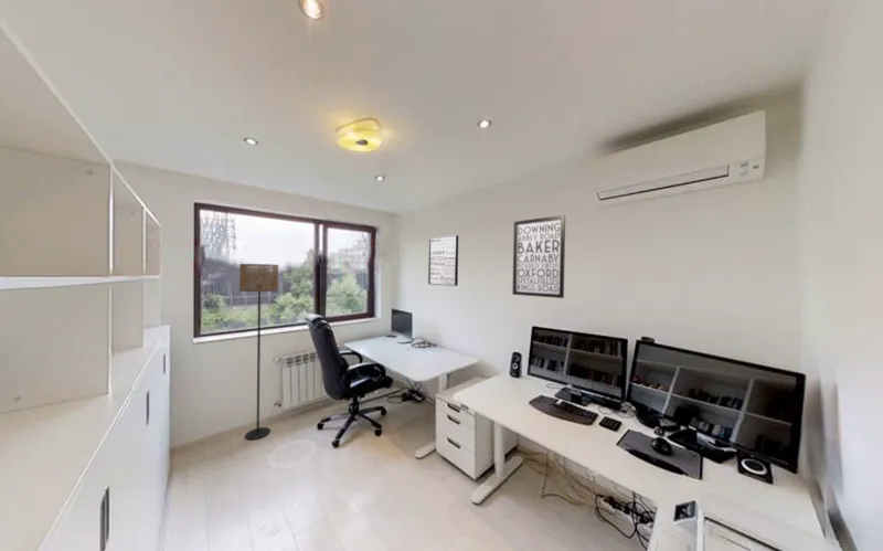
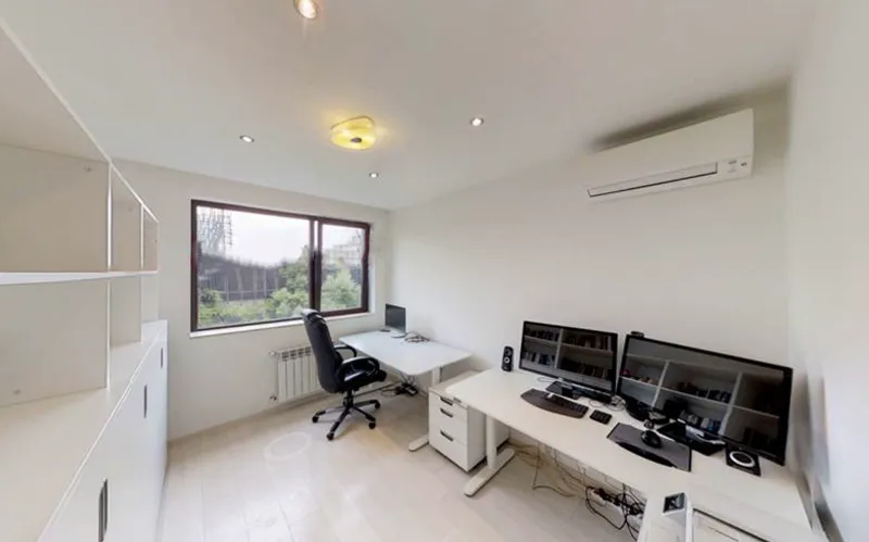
- wall art [511,214,566,299]
- wall art [427,234,459,287]
- floor lamp [238,263,279,441]
